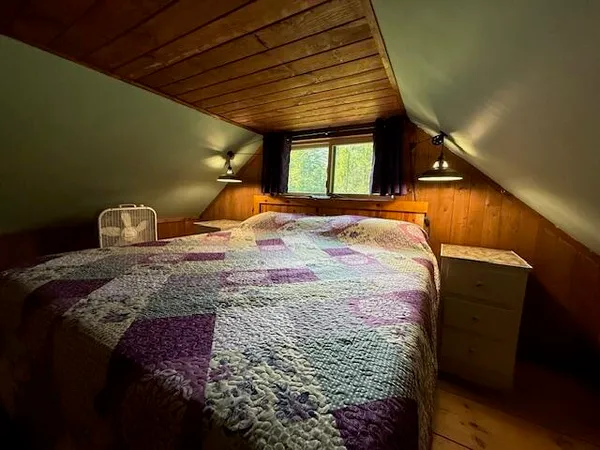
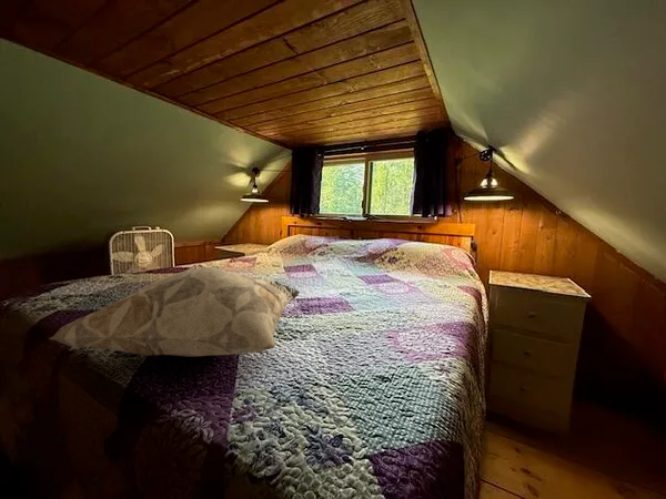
+ decorative pillow [49,267,301,358]
